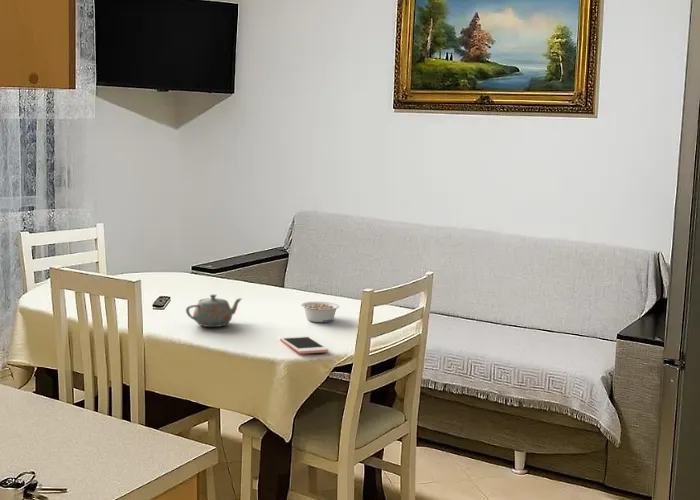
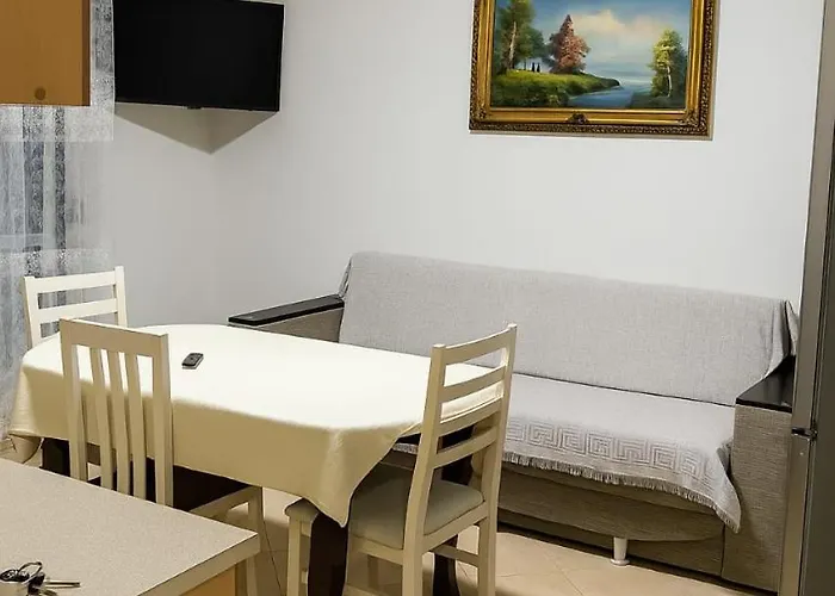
- legume [300,301,340,323]
- cell phone [279,335,329,355]
- teapot [185,293,243,328]
